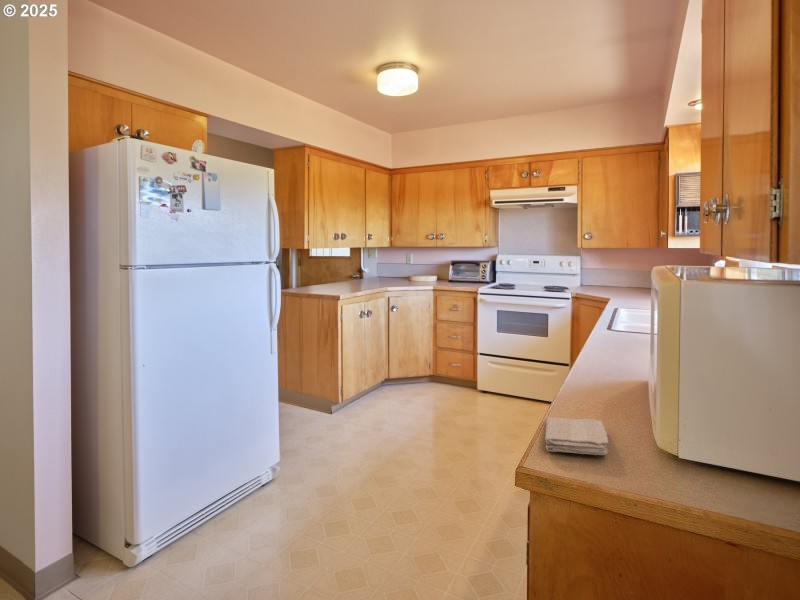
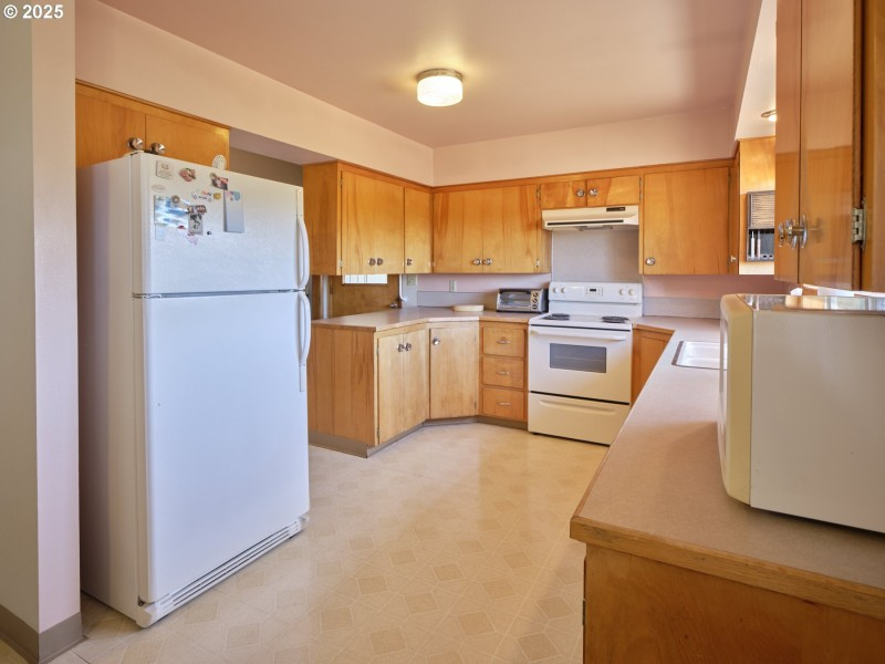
- washcloth [544,416,609,456]
